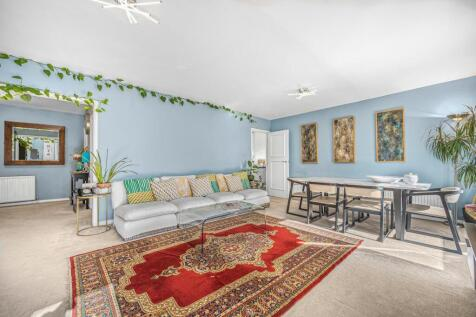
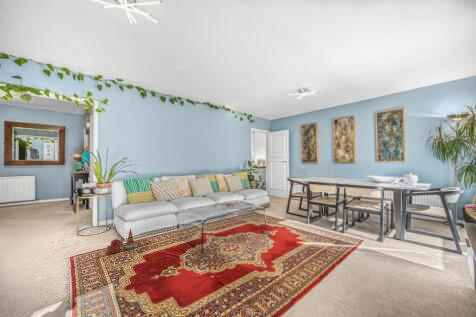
+ stacking toy [106,228,135,256]
